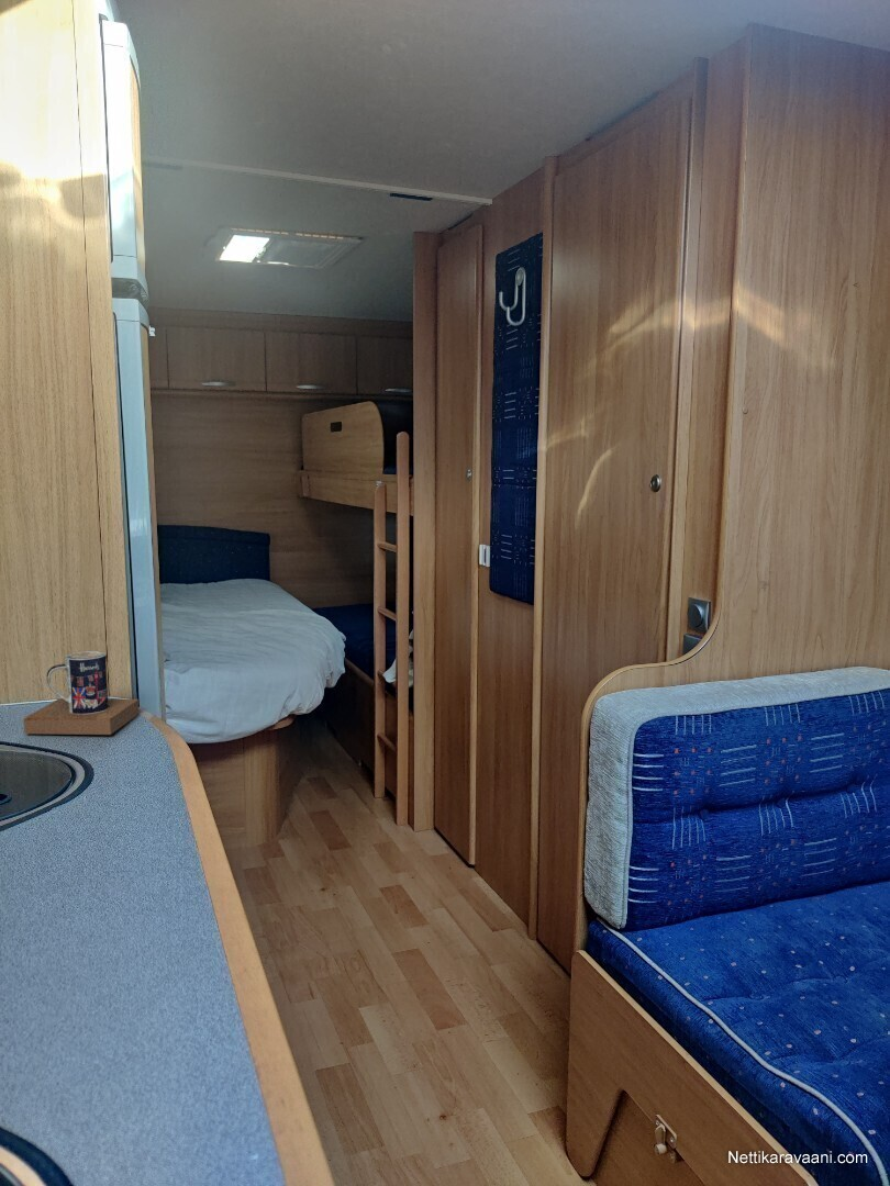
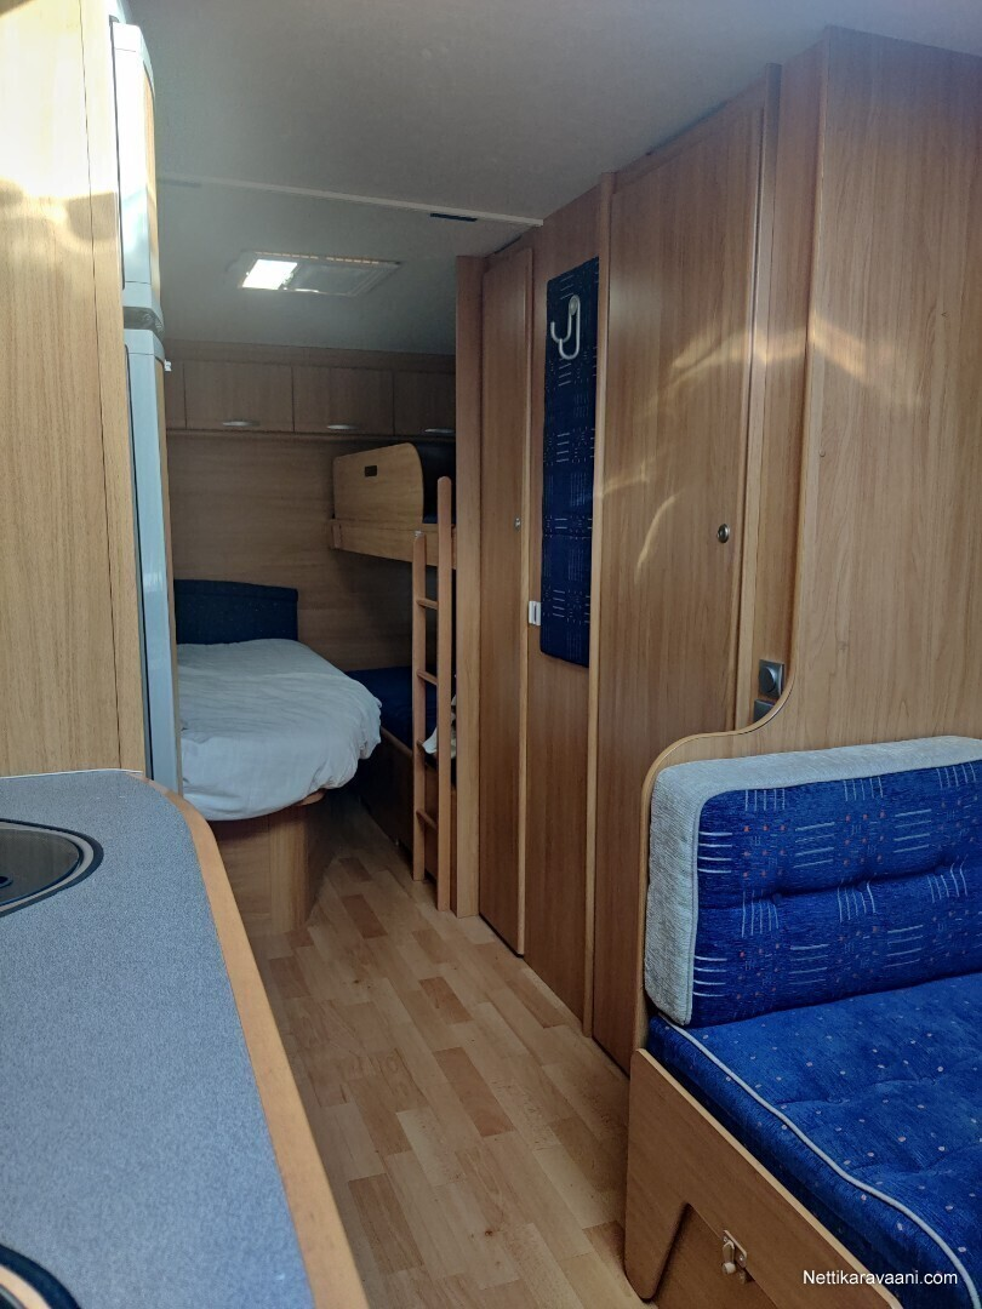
- mug [23,650,140,736]
